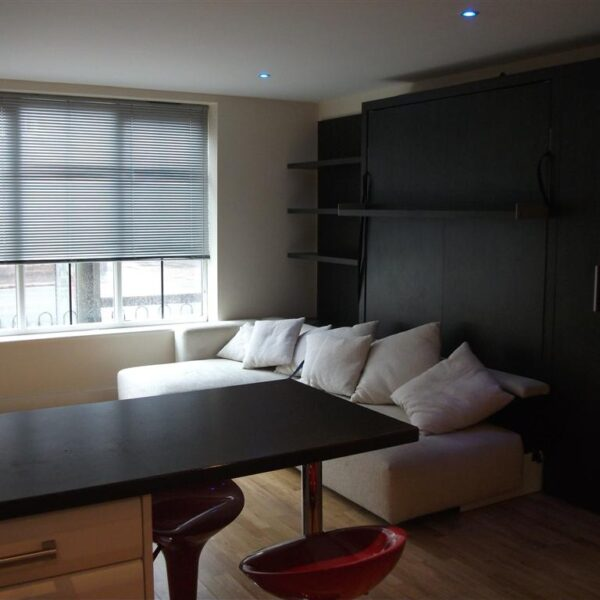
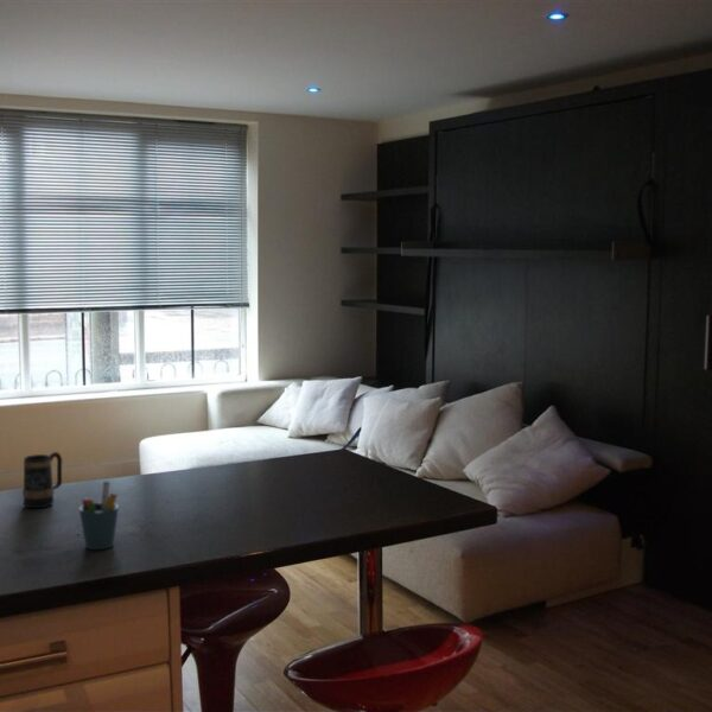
+ mug [21,451,63,509]
+ pen holder [78,481,120,551]
